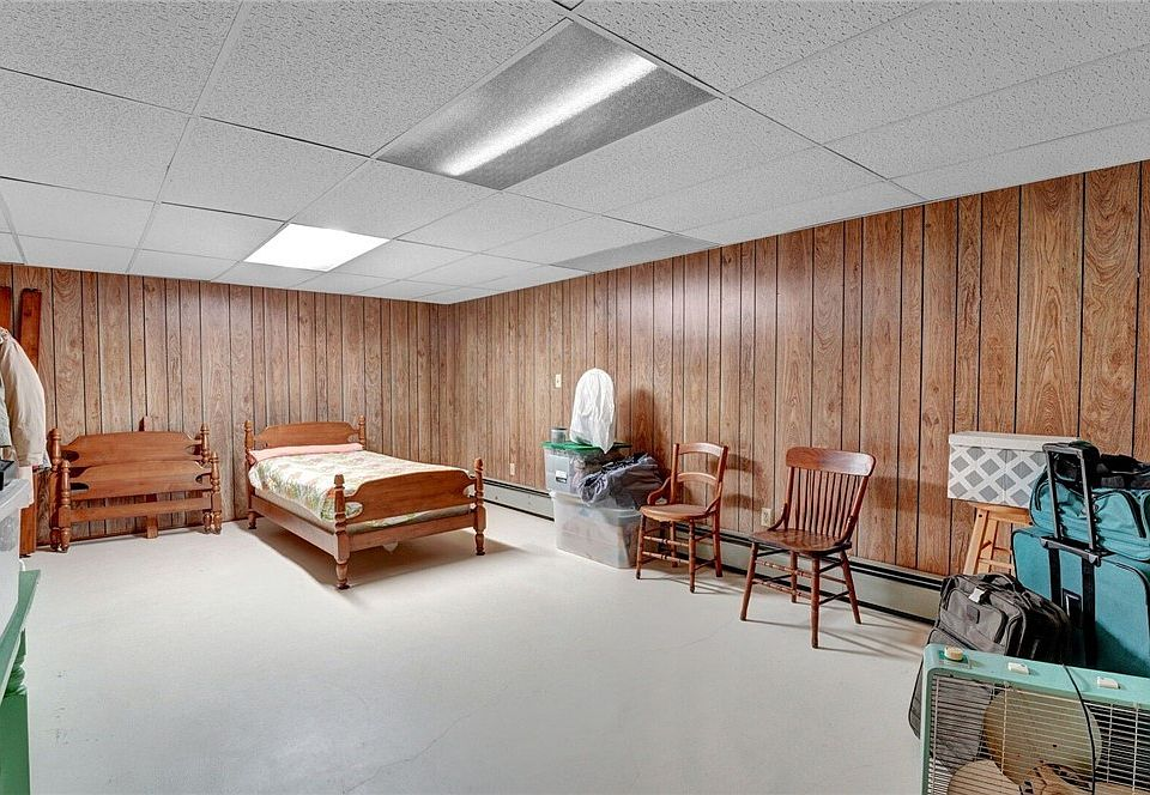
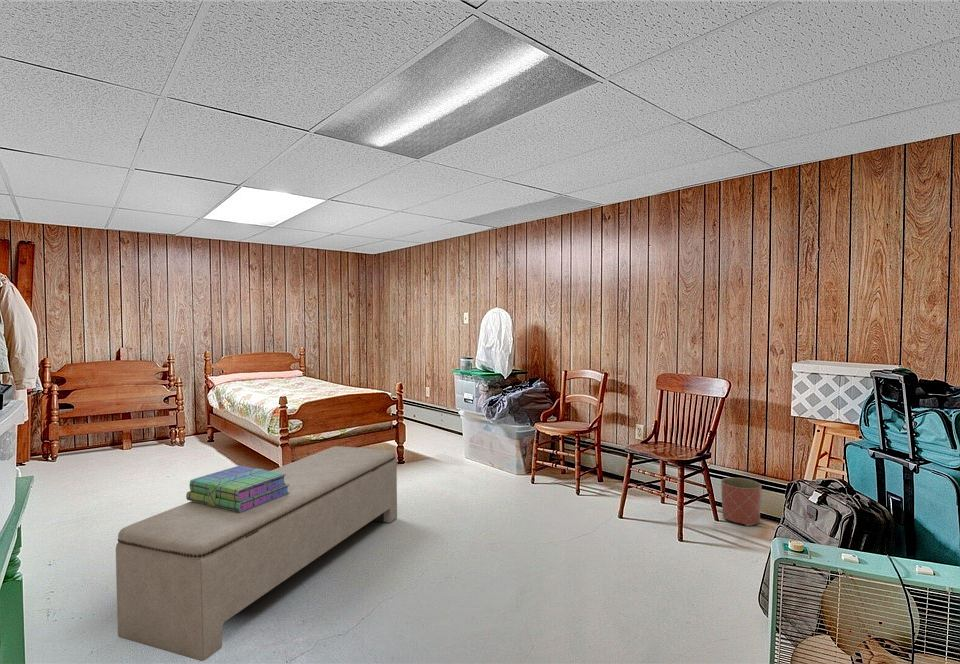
+ planter [720,476,763,527]
+ stack of books [185,465,290,512]
+ bench [115,445,398,662]
